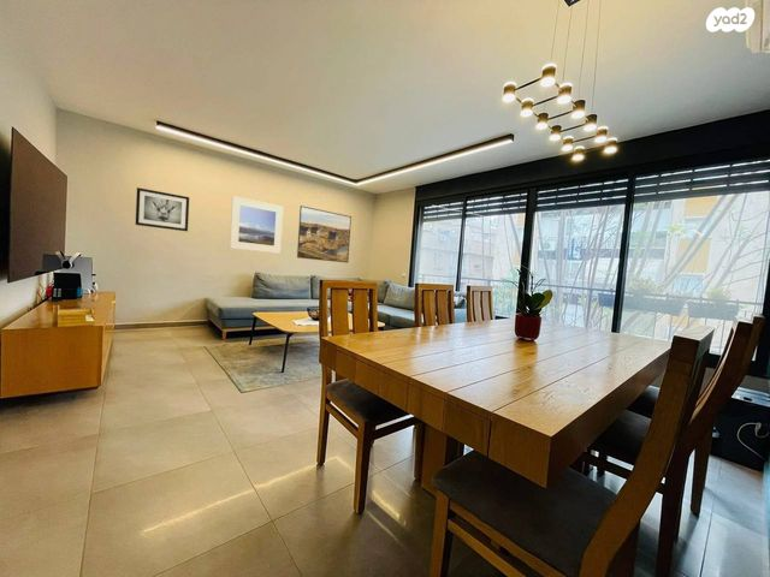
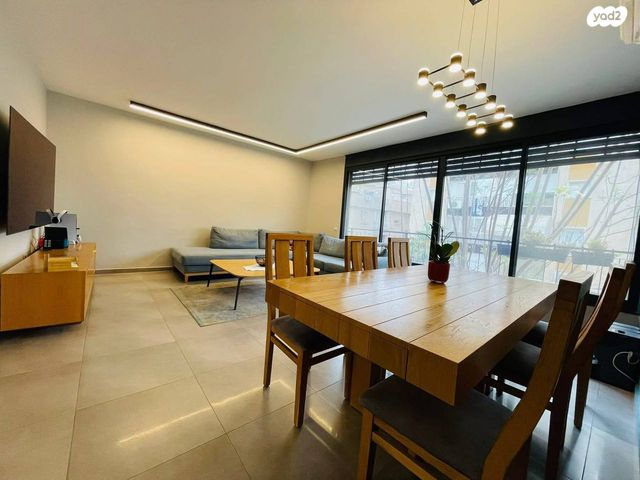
- wall art [135,186,190,232]
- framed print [229,195,284,255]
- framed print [296,204,353,263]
